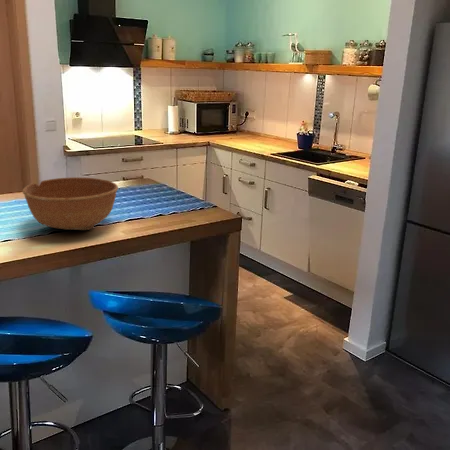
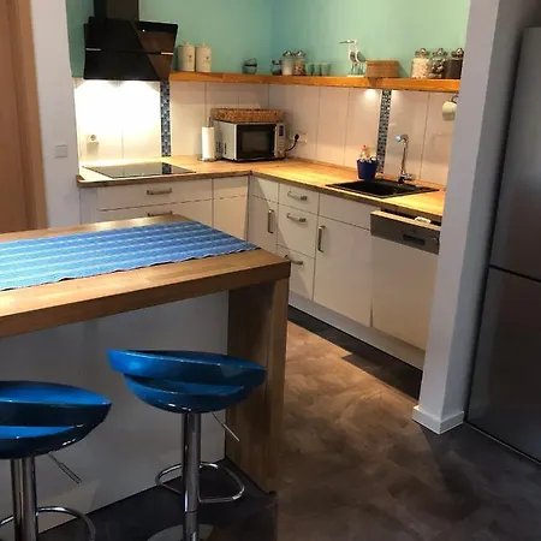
- bowl [21,176,119,231]
